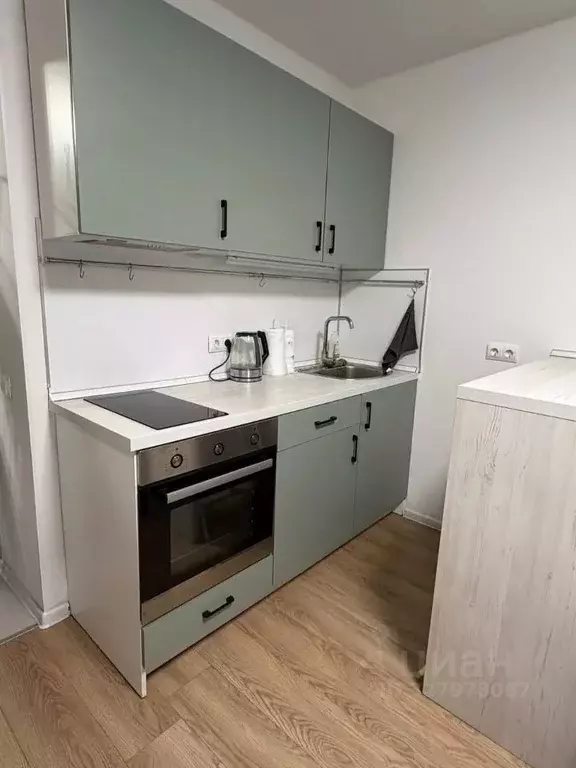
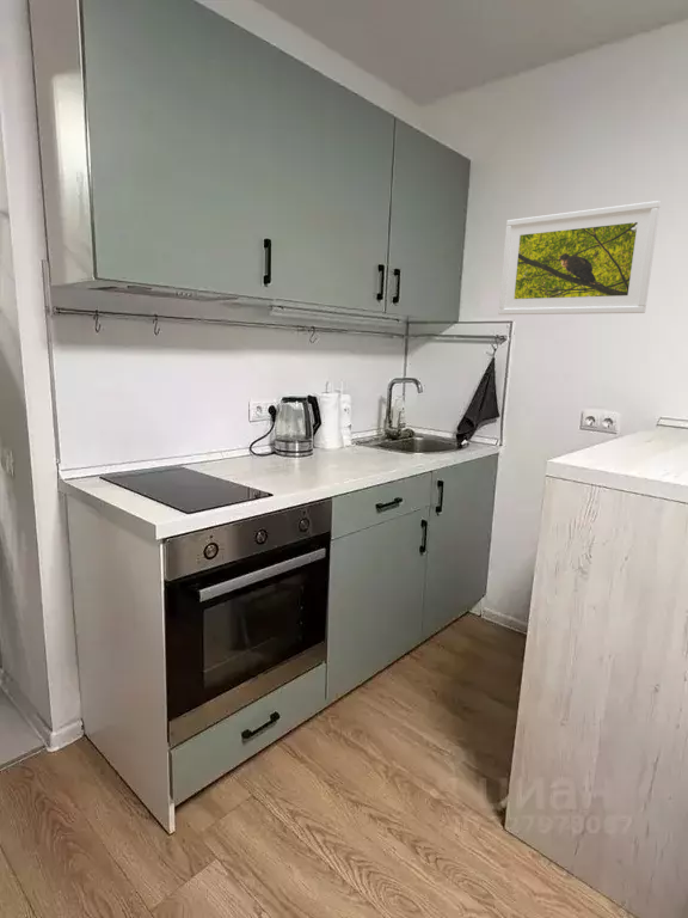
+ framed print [498,200,662,316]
